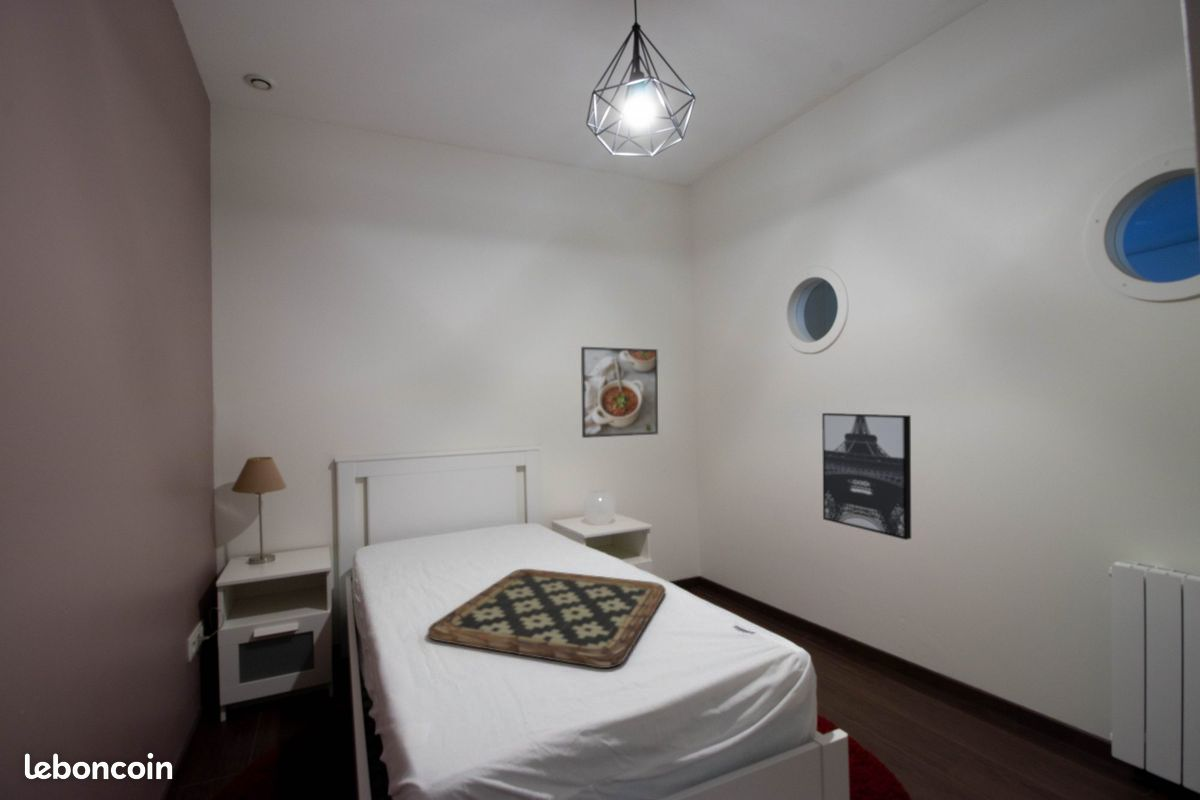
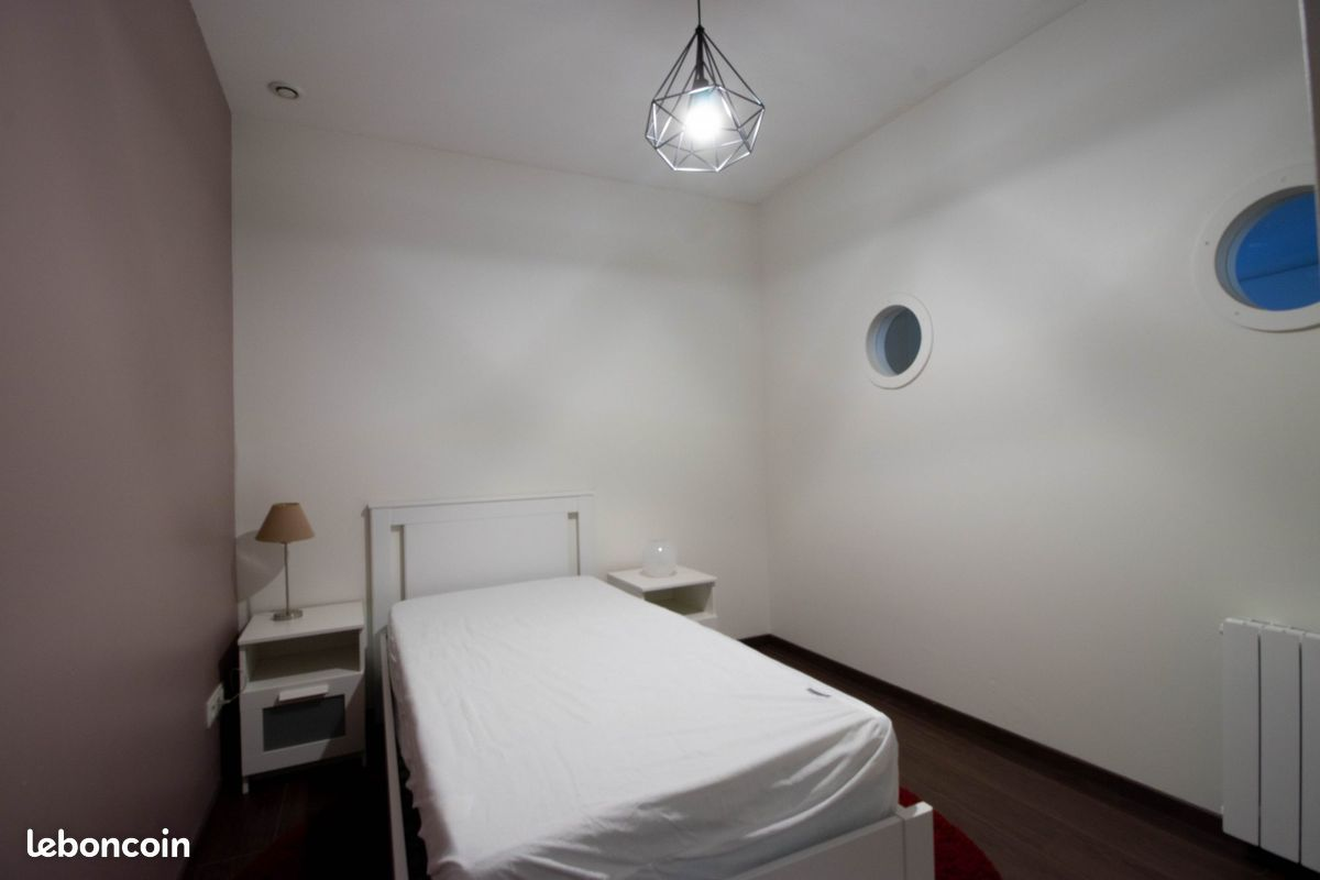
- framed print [580,346,659,439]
- tray [427,568,667,669]
- wall art [821,412,912,541]
